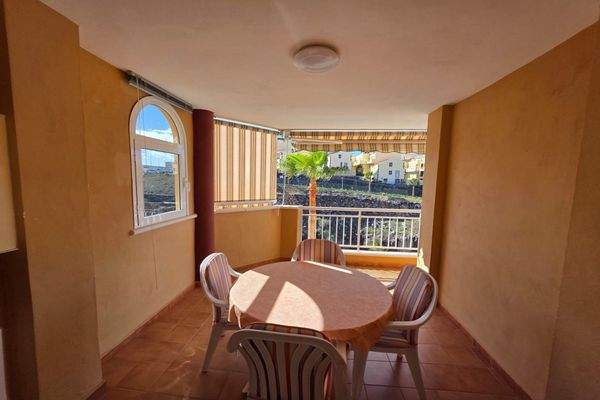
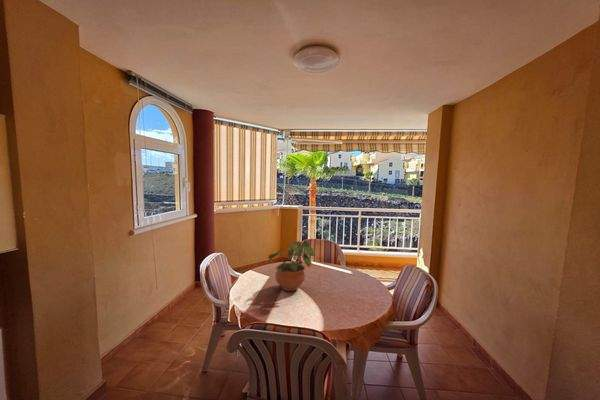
+ potted plant [267,237,317,292]
